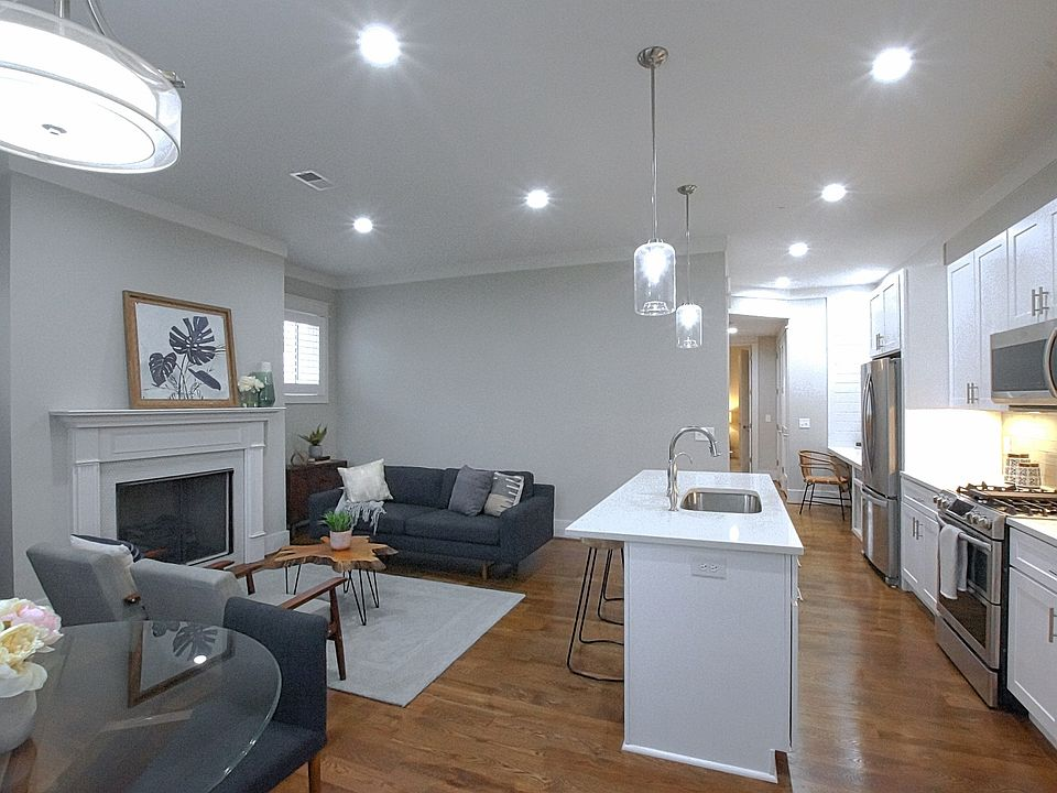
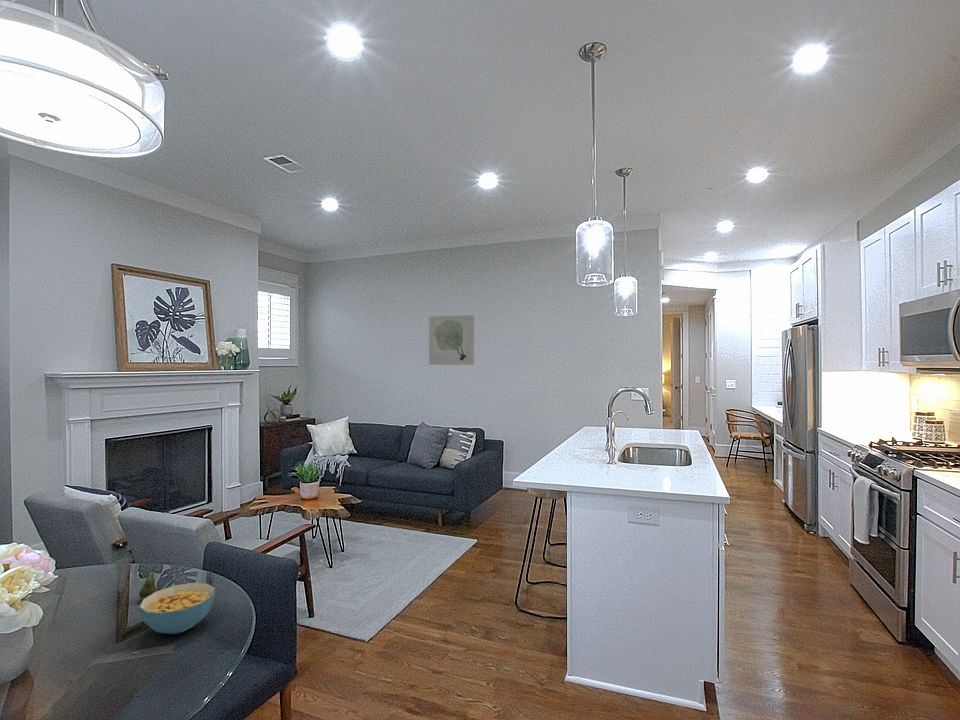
+ wall art [428,314,475,366]
+ fruit [138,562,159,601]
+ cereal bowl [138,582,216,635]
